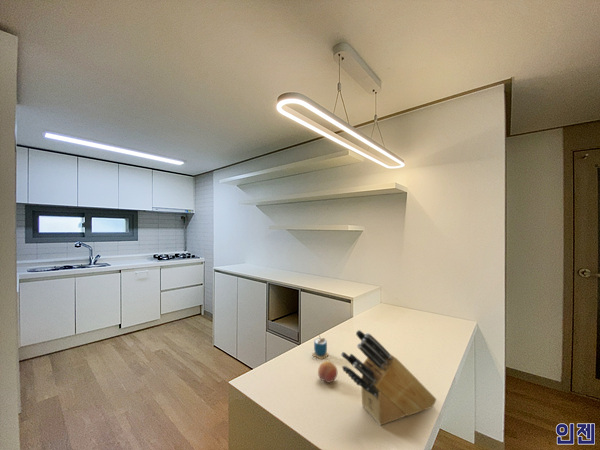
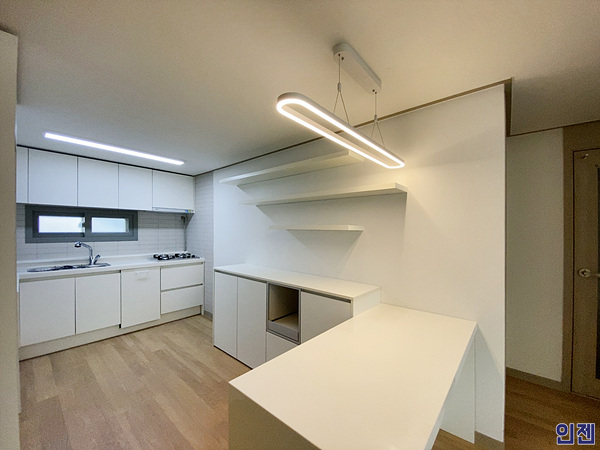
- knife block [340,329,437,426]
- cup [311,333,330,360]
- fruit [317,360,338,384]
